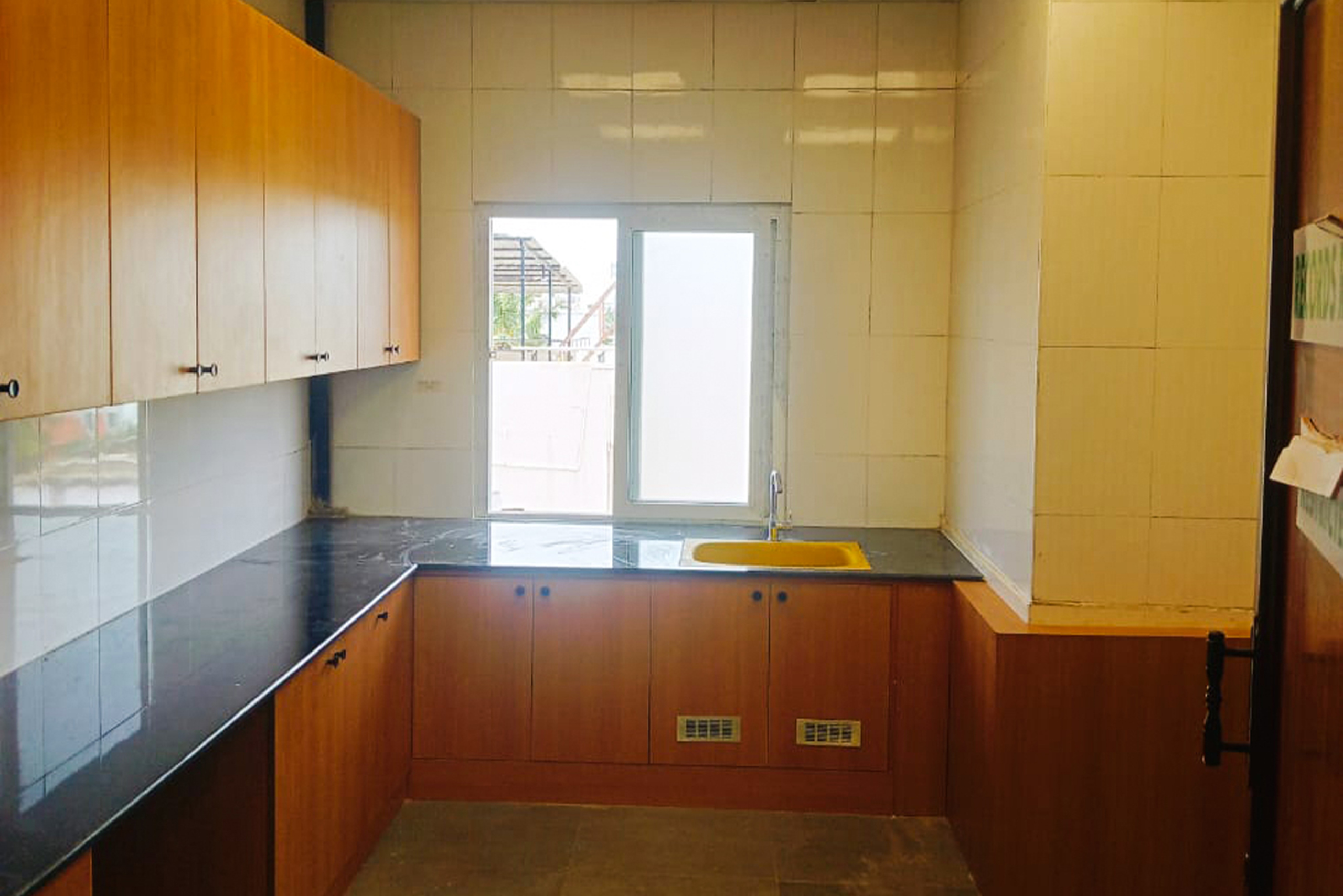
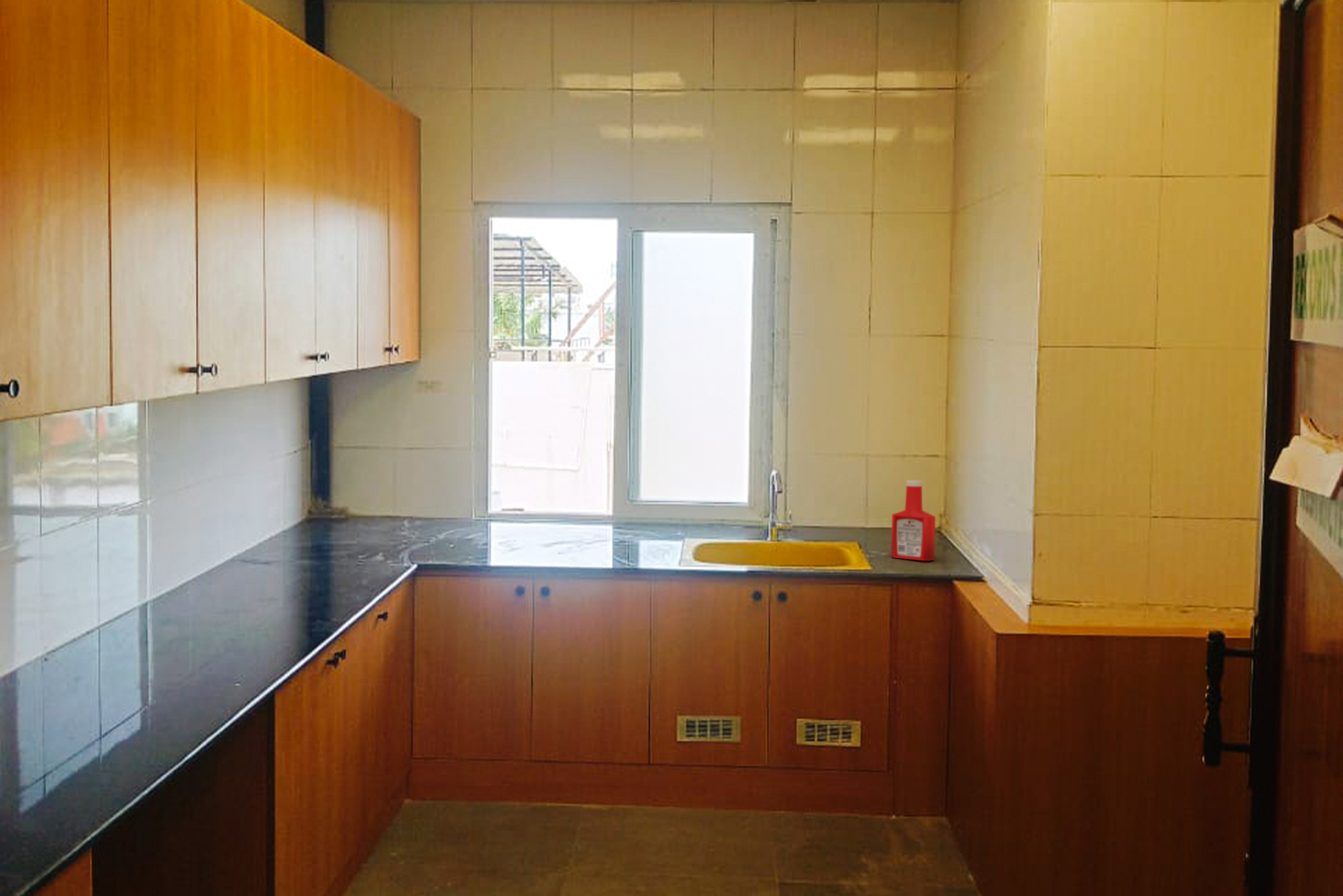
+ soap bottle [890,479,936,561]
